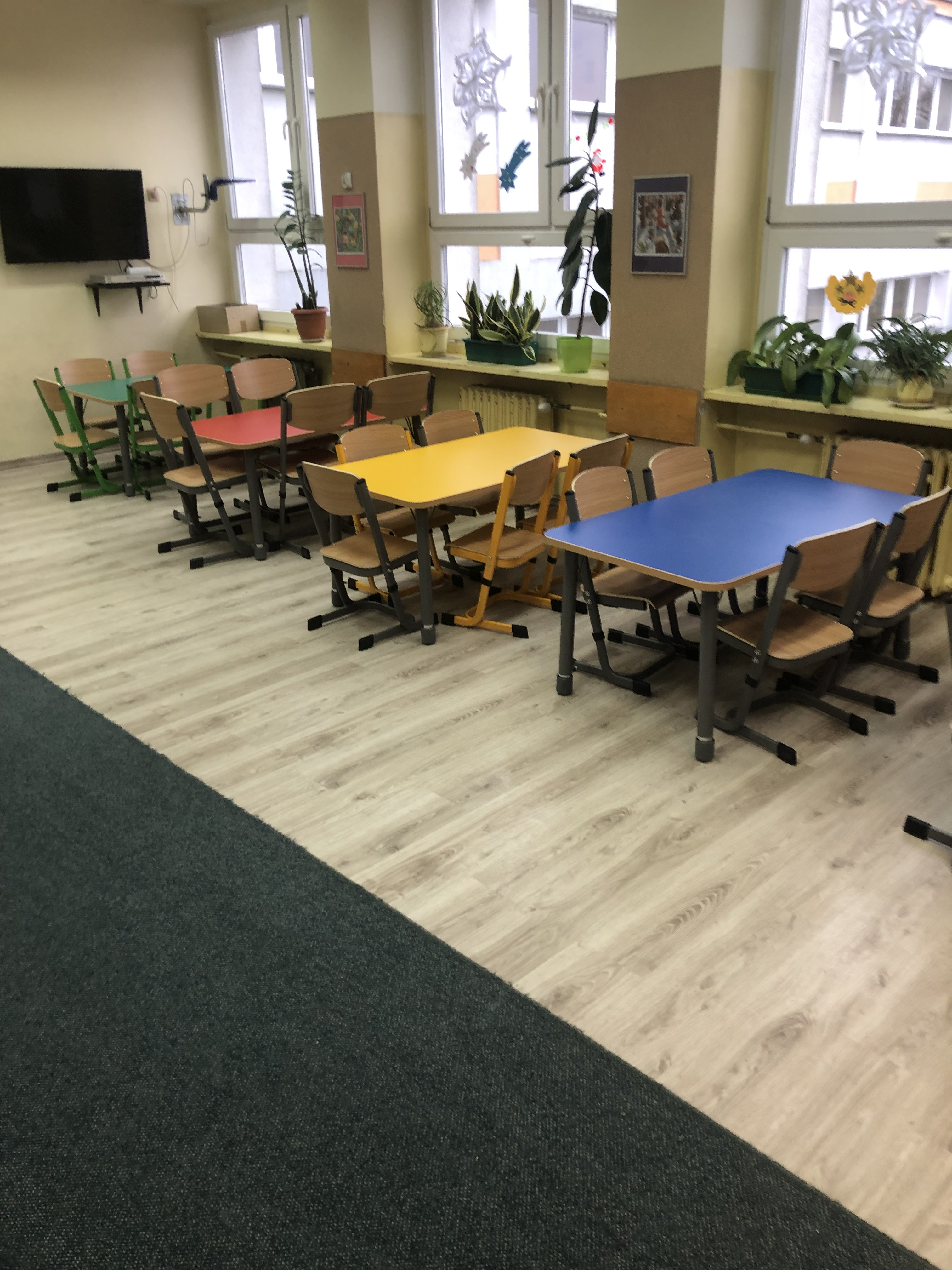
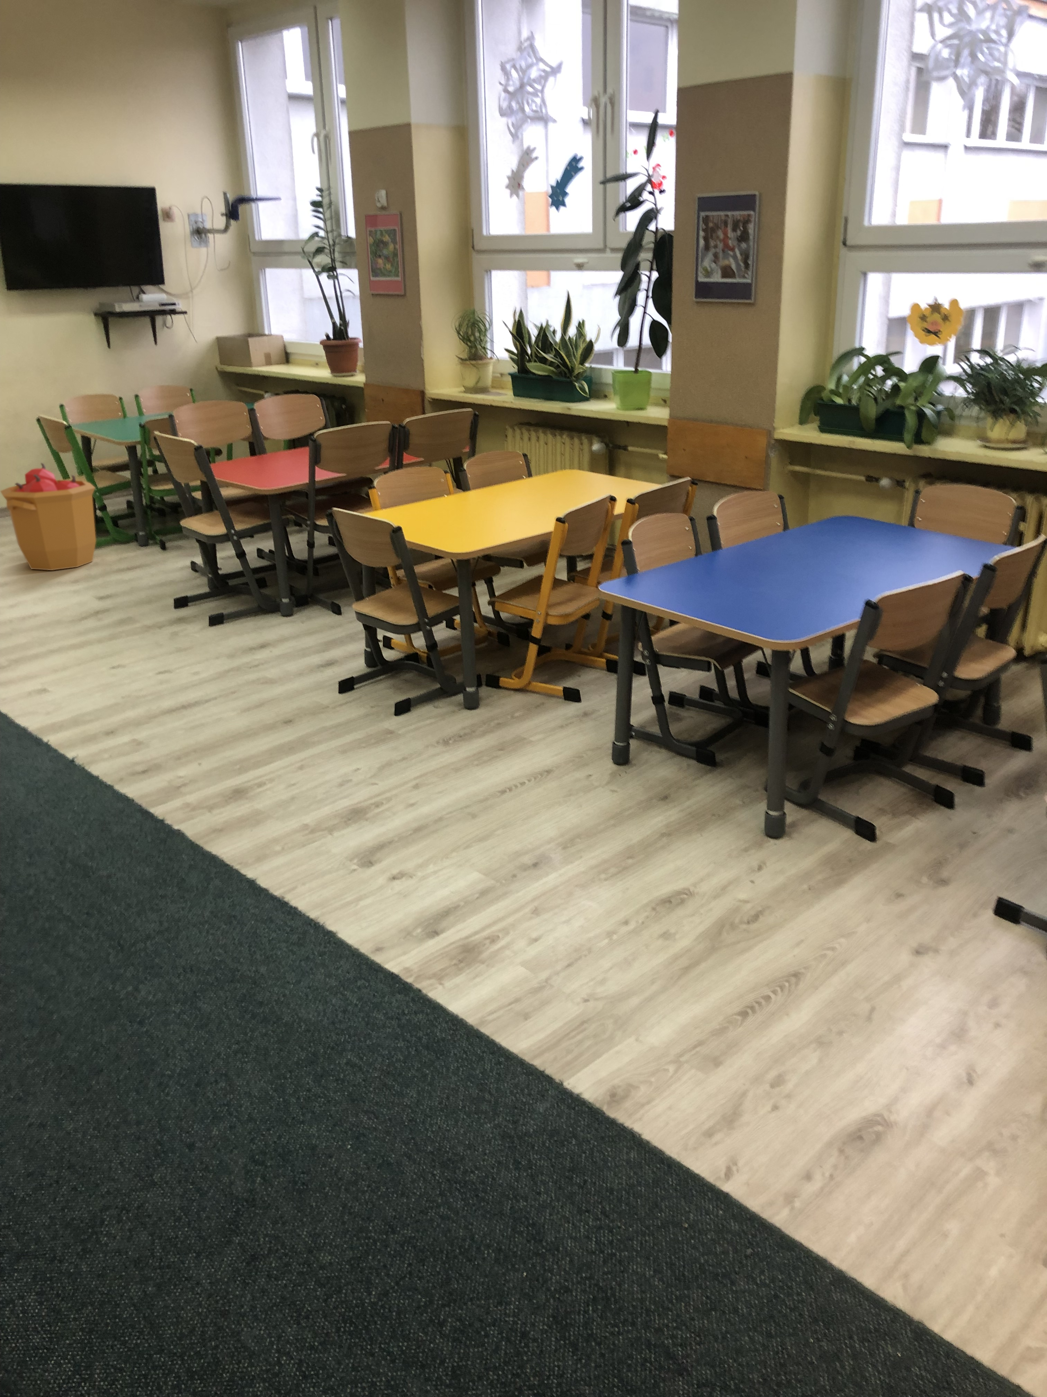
+ trash can [0,463,97,571]
